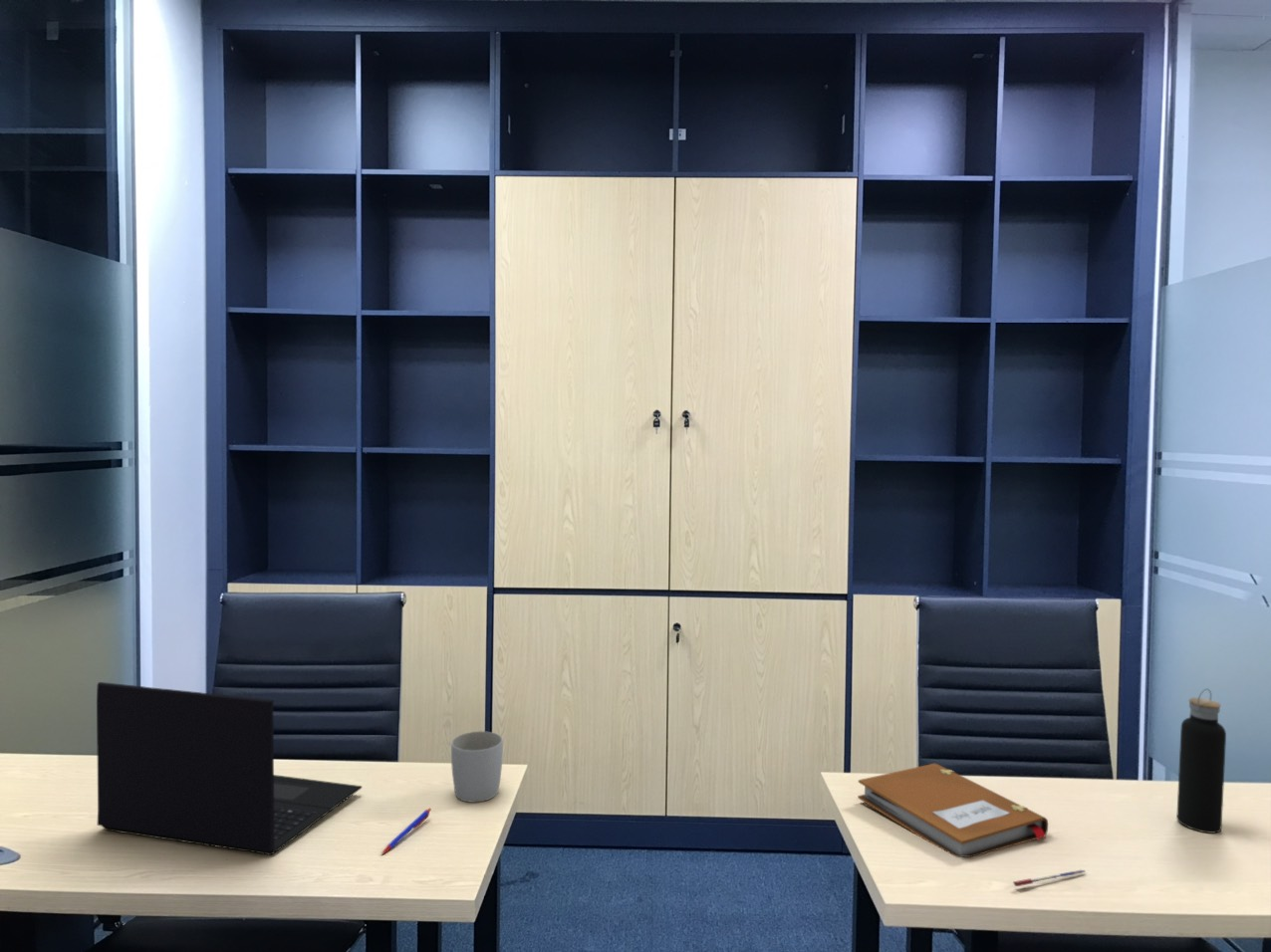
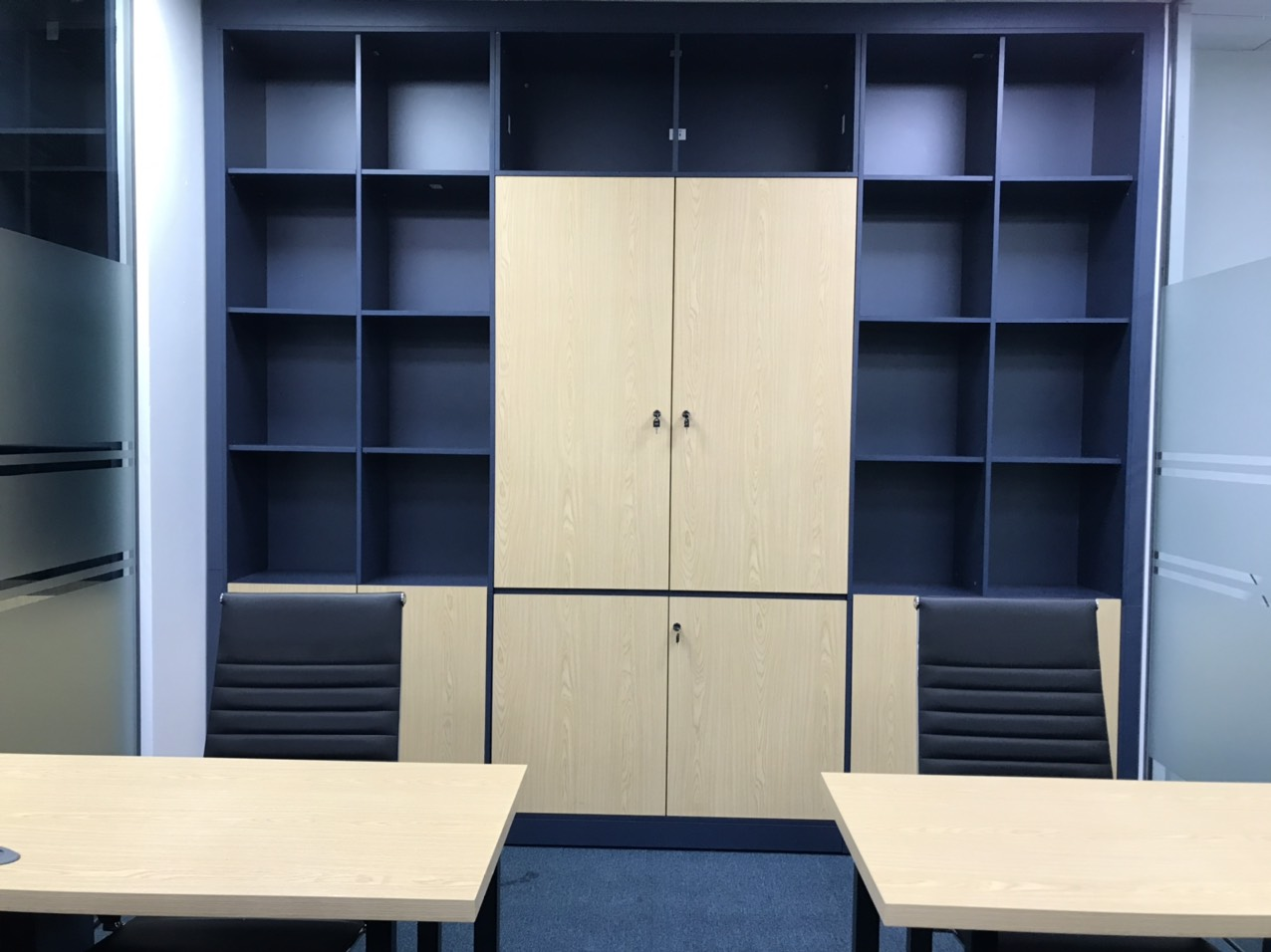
- notebook [857,763,1049,858]
- water bottle [1175,688,1227,834]
- pen [1012,868,1087,887]
- pen [381,807,432,855]
- mug [450,730,504,804]
- laptop [96,681,364,856]
